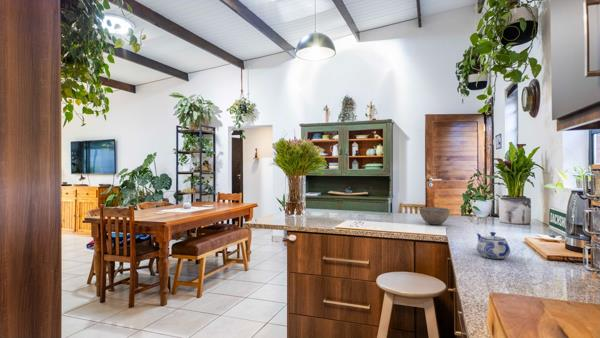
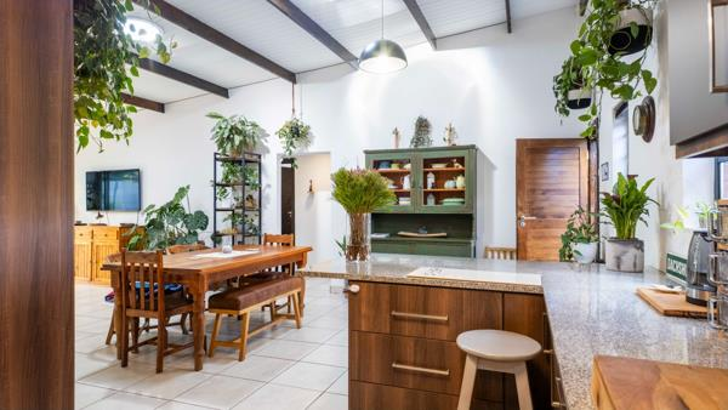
- bowl [418,206,451,226]
- teapot [475,231,511,260]
